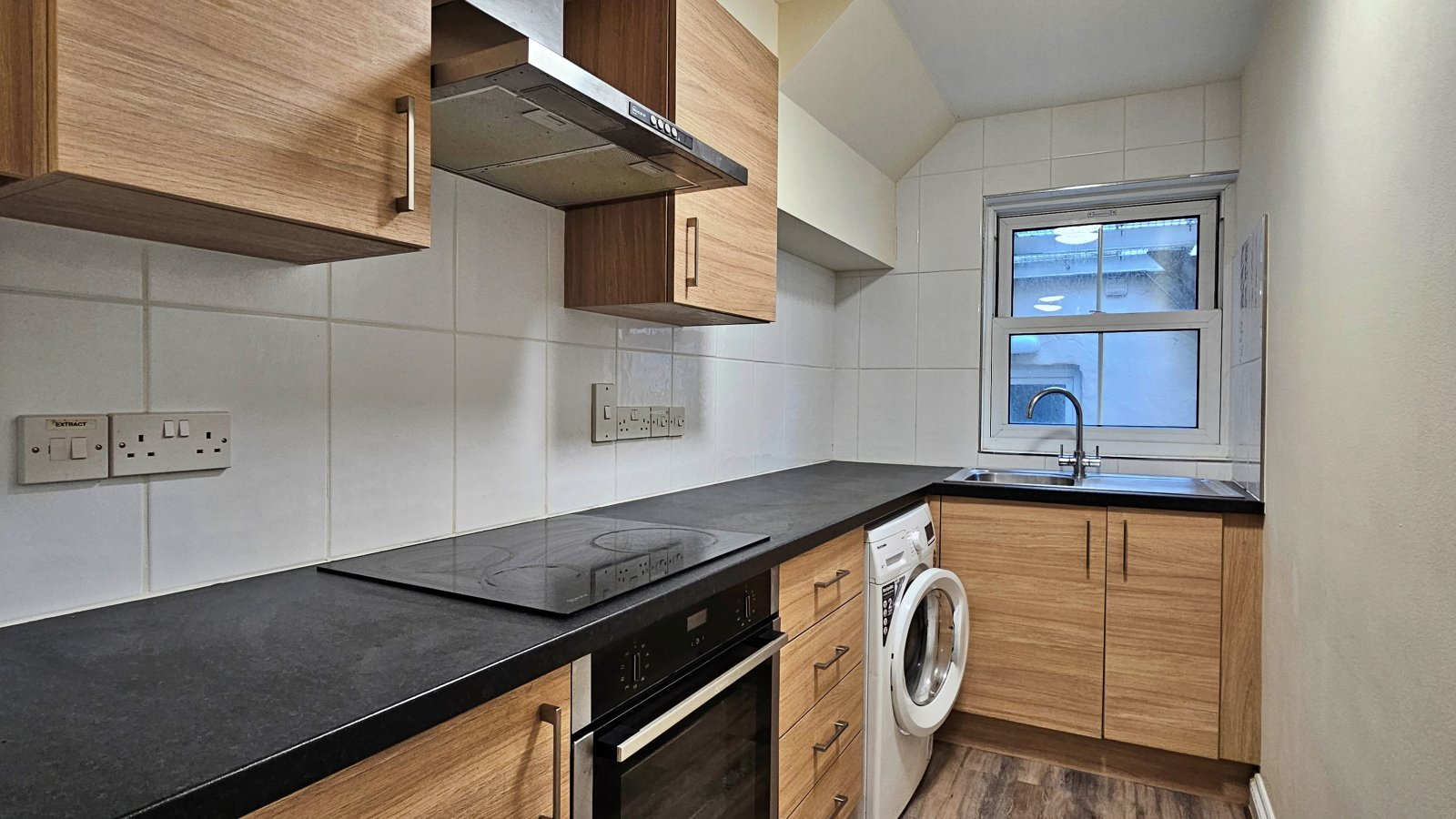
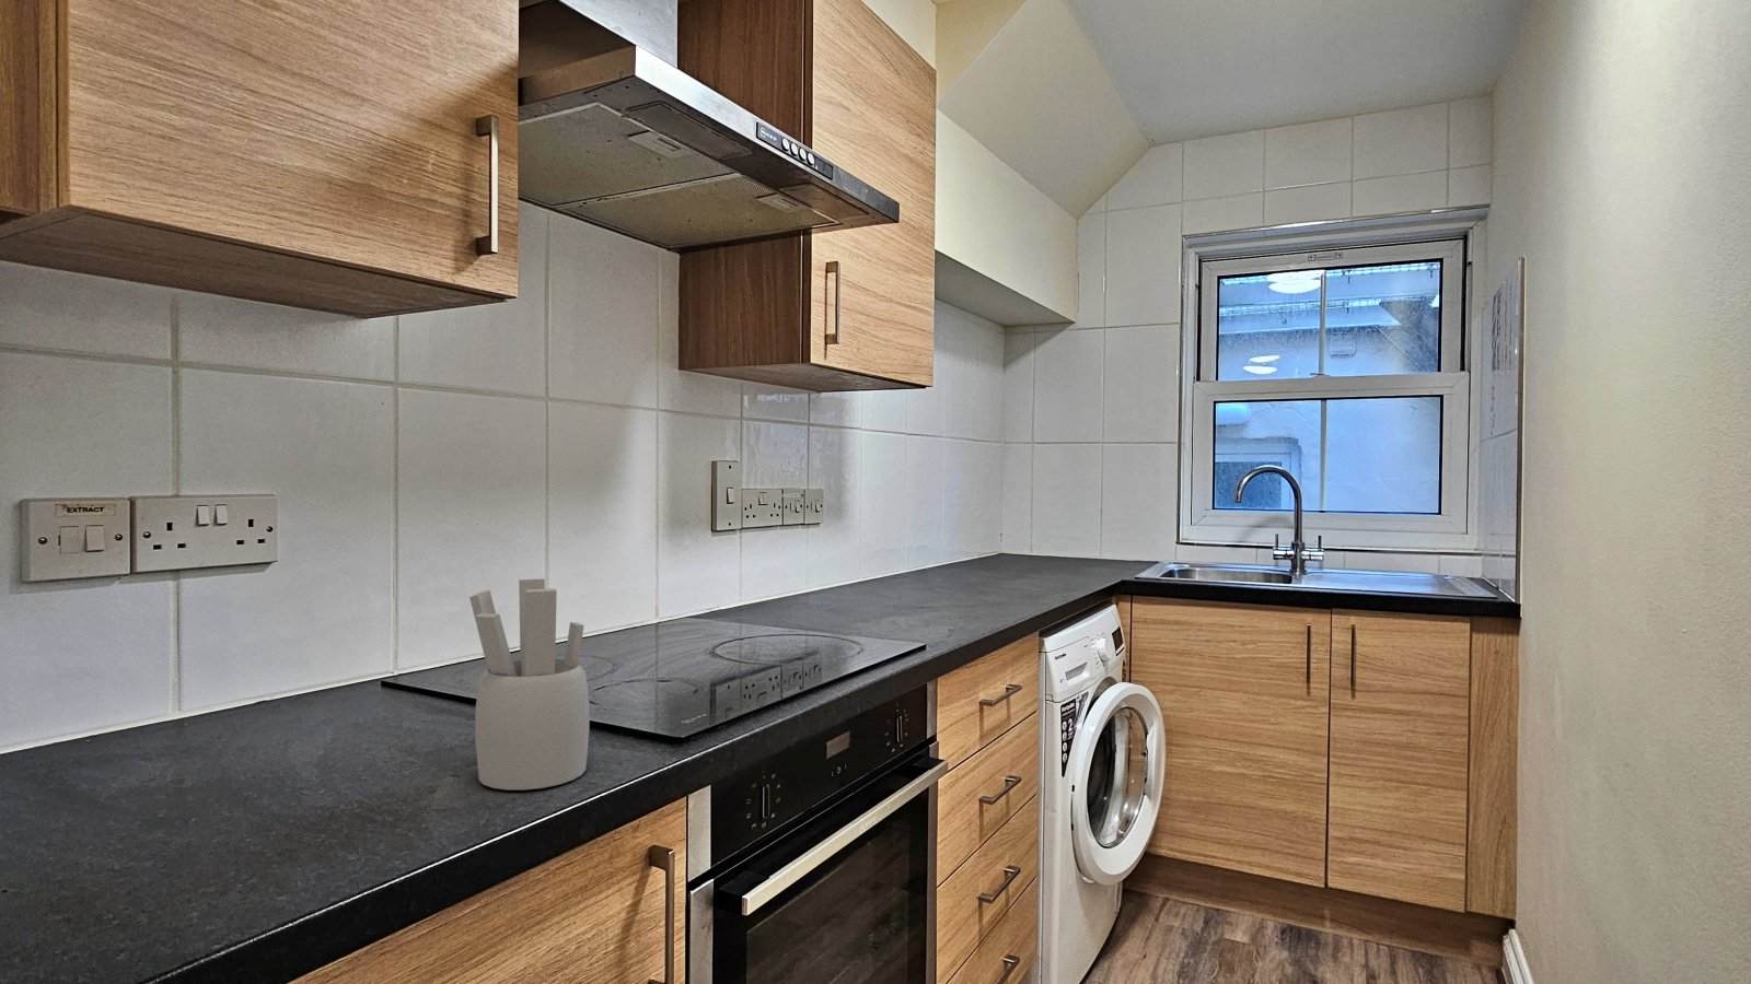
+ utensil holder [468,577,590,791]
